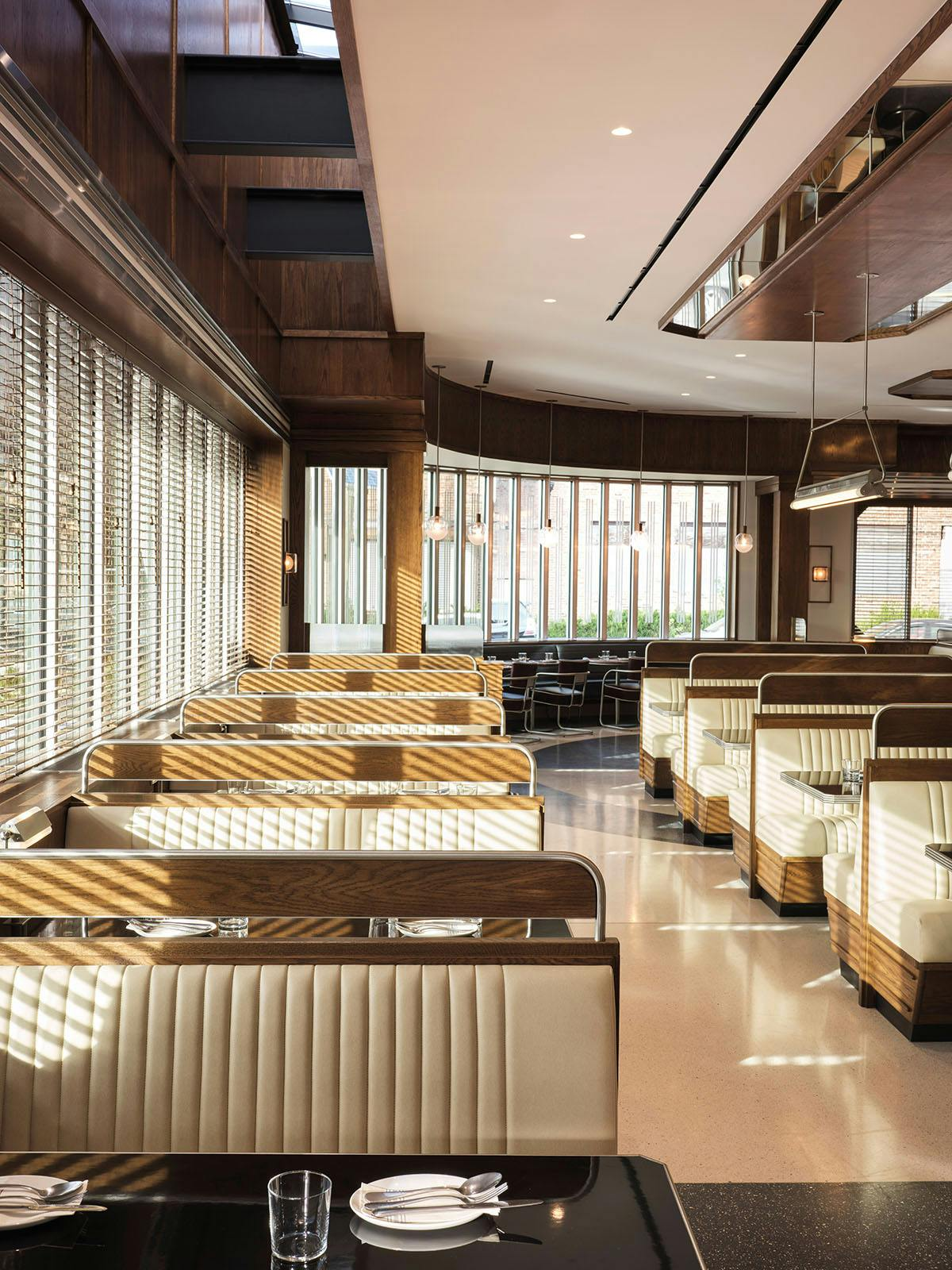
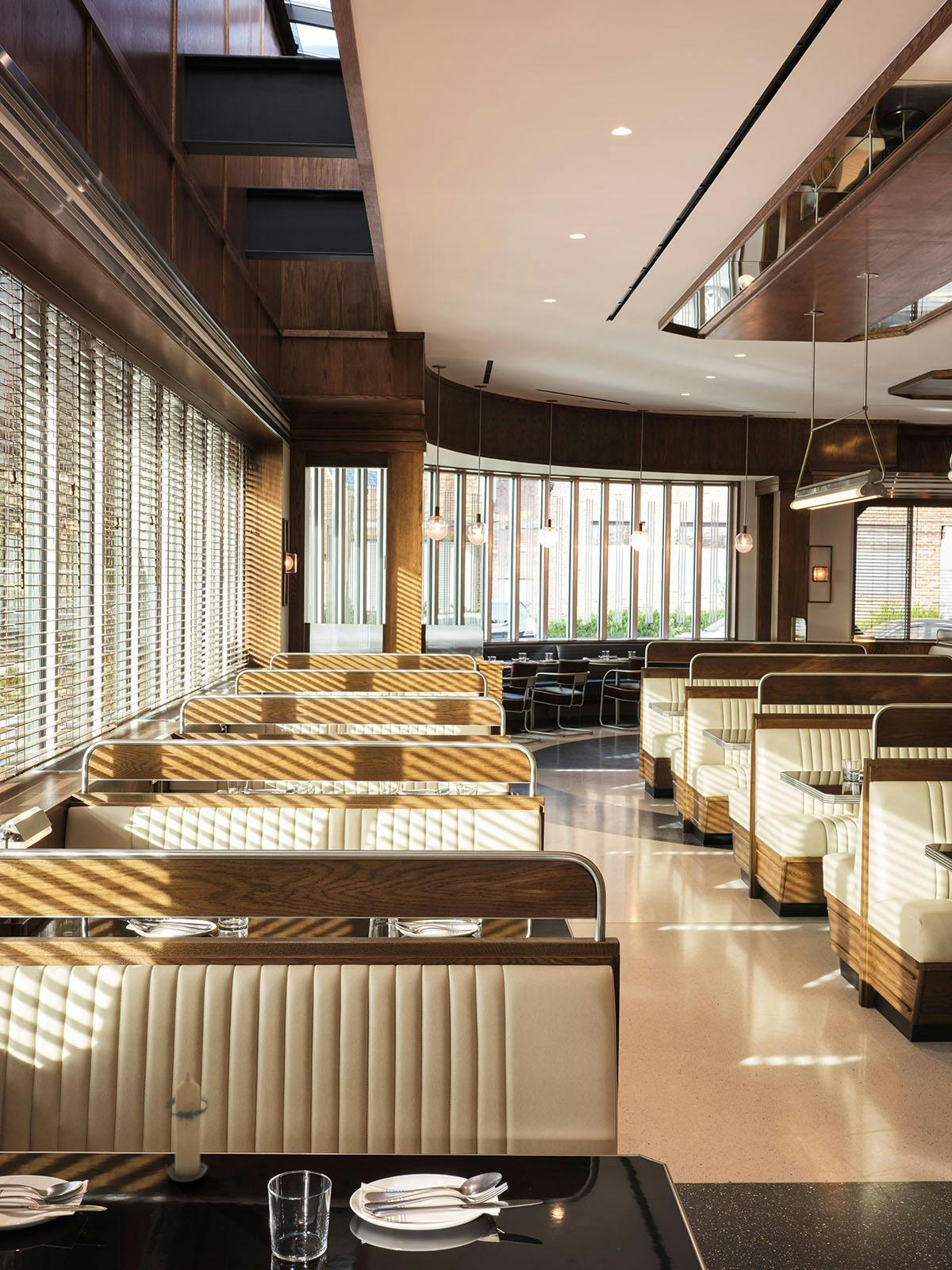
+ candle [163,1072,211,1183]
